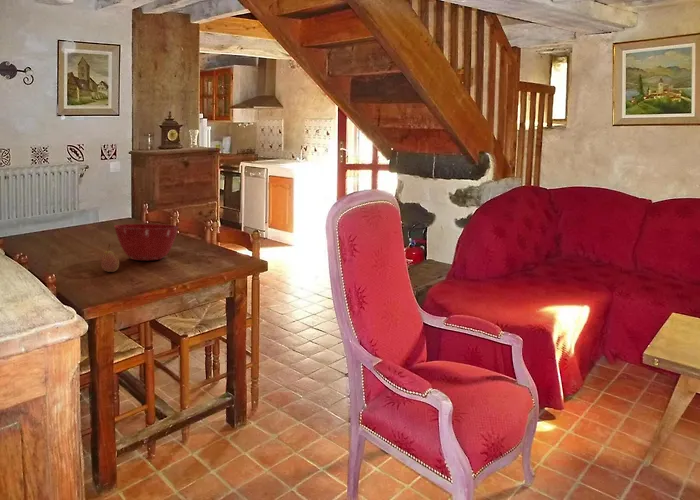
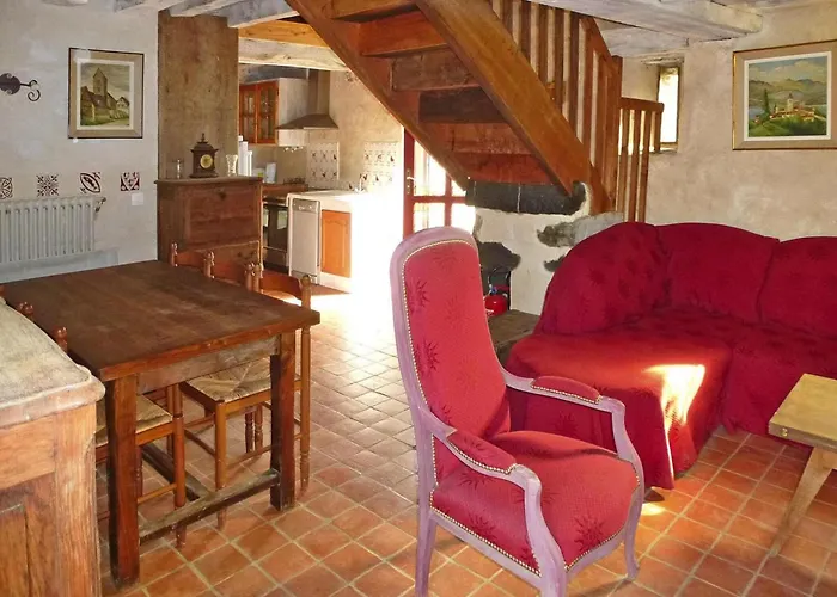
- mixing bowl [113,223,180,261]
- fruit [100,243,120,273]
